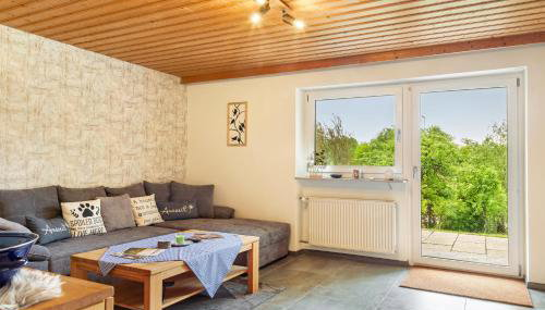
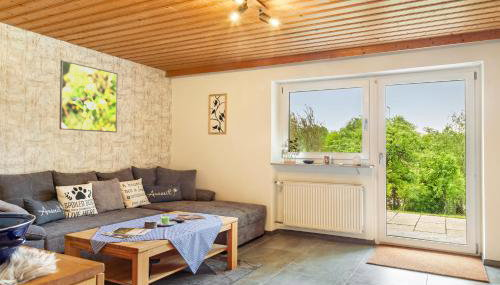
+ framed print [59,59,119,133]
